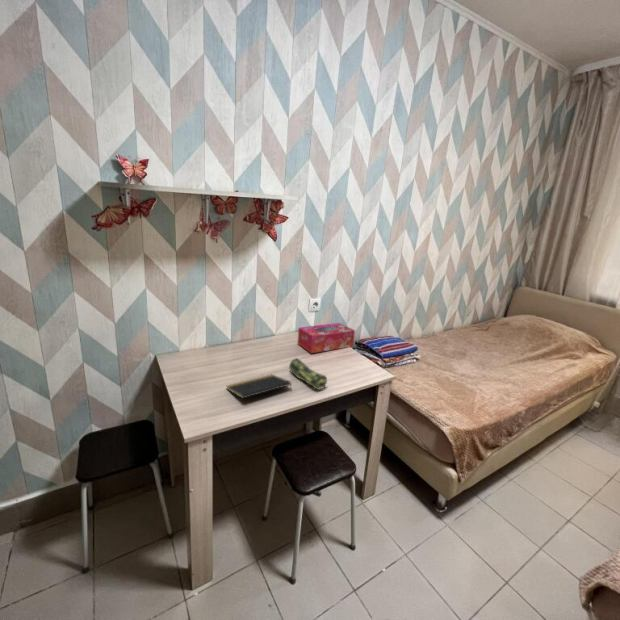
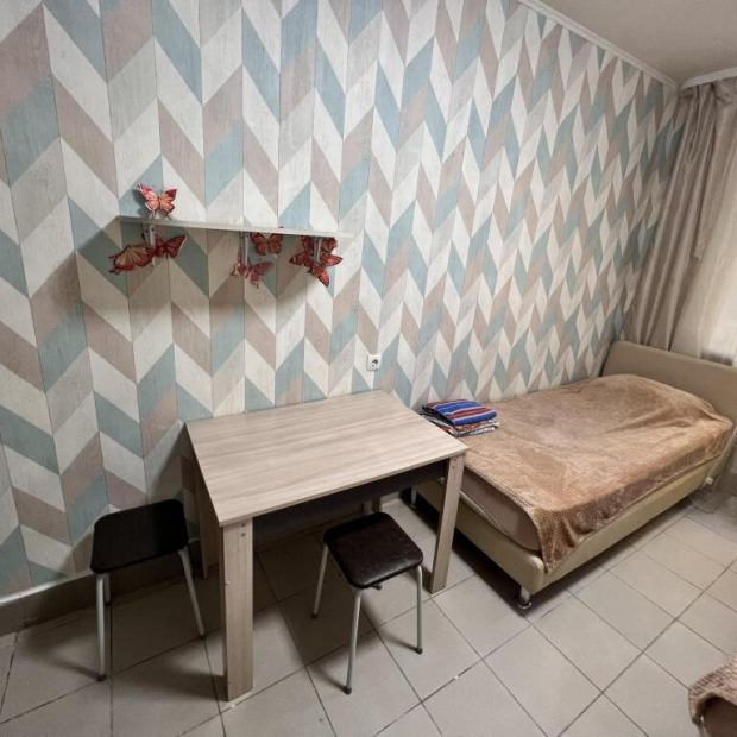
- tissue box [297,322,356,354]
- pencil case [288,357,328,391]
- notepad [225,374,293,400]
